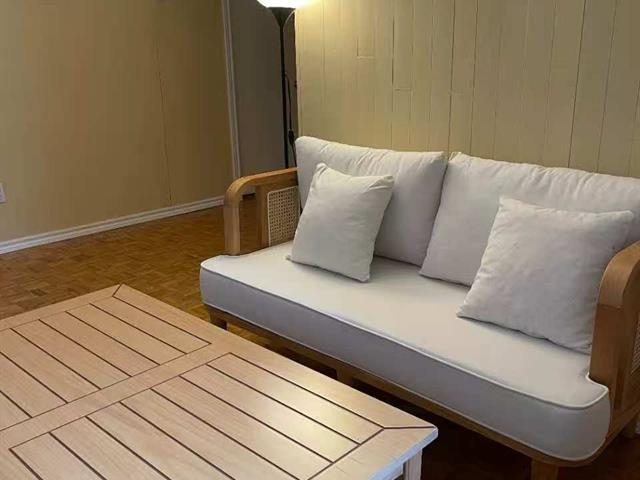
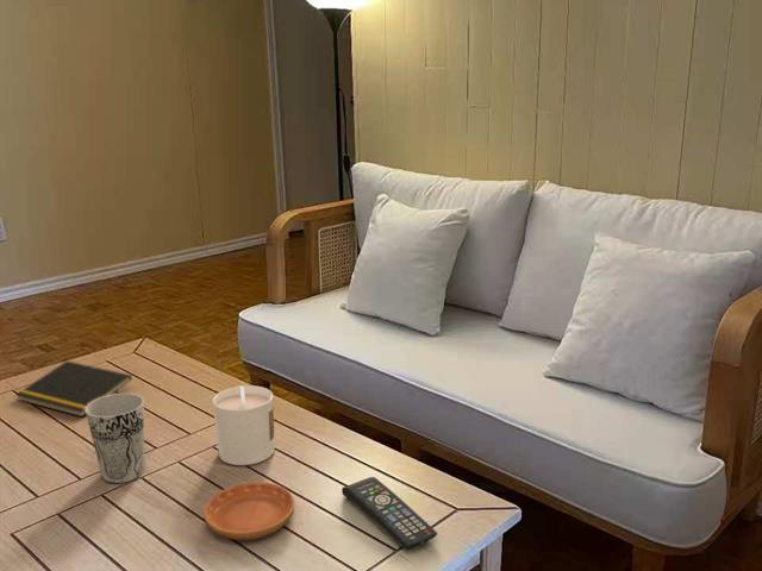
+ candle [212,384,275,466]
+ remote control [341,476,438,551]
+ cup [85,393,145,484]
+ saucer [202,481,295,541]
+ notepad [14,359,133,418]
